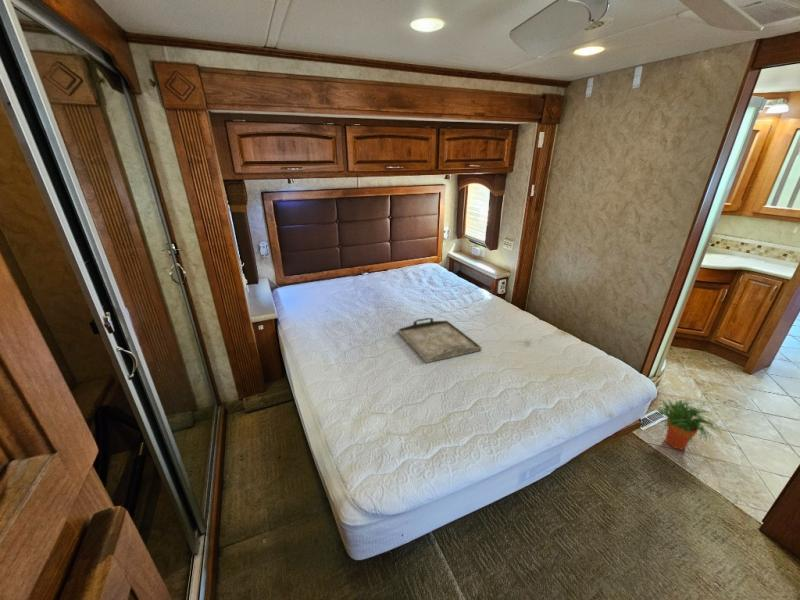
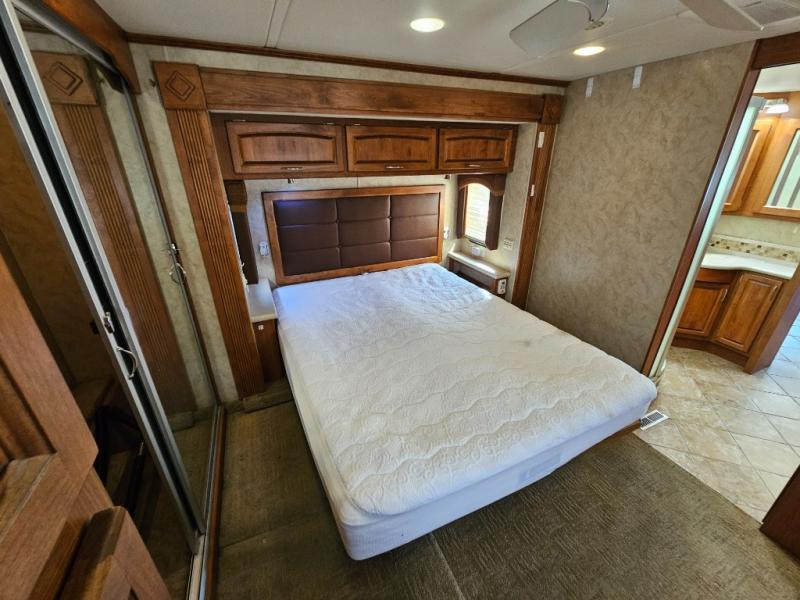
- serving tray [397,317,483,364]
- potted plant [651,398,722,451]
